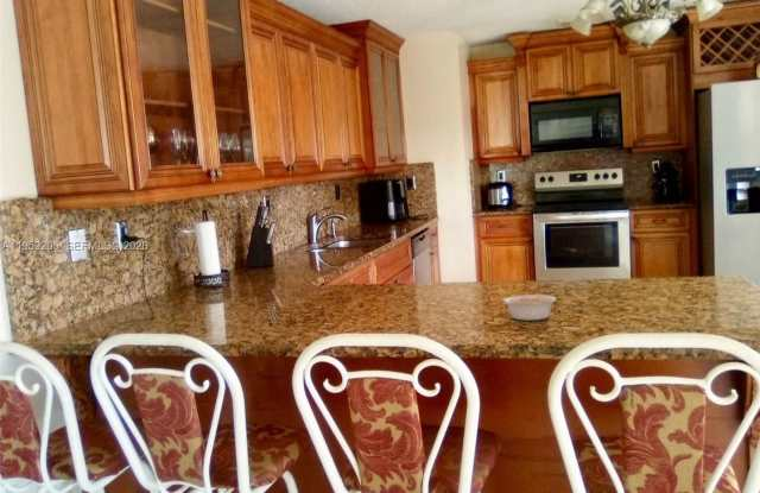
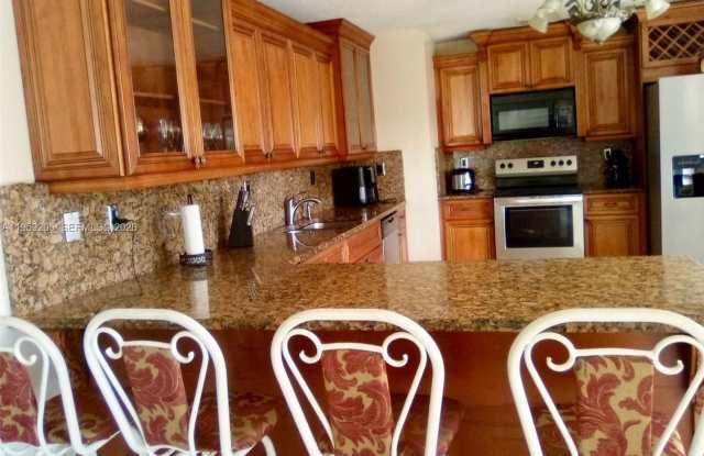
- legume [502,293,557,322]
